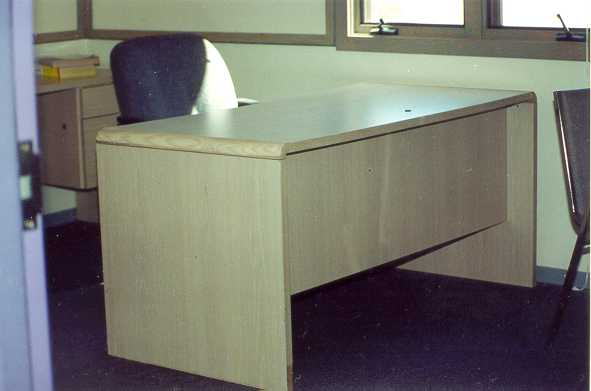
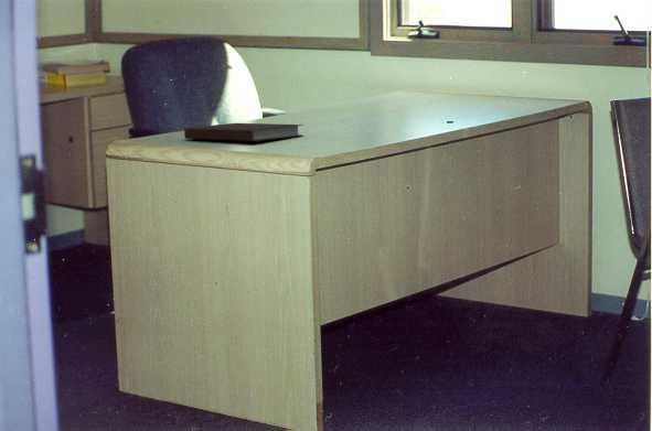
+ notebook [183,122,304,142]
